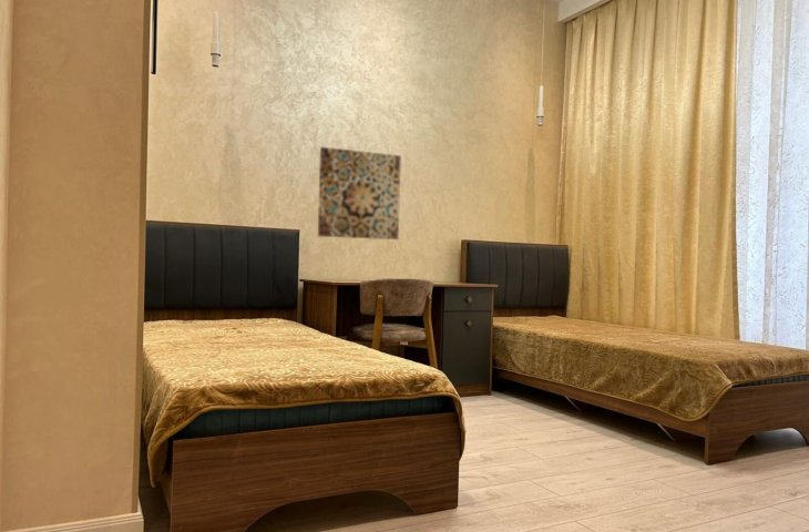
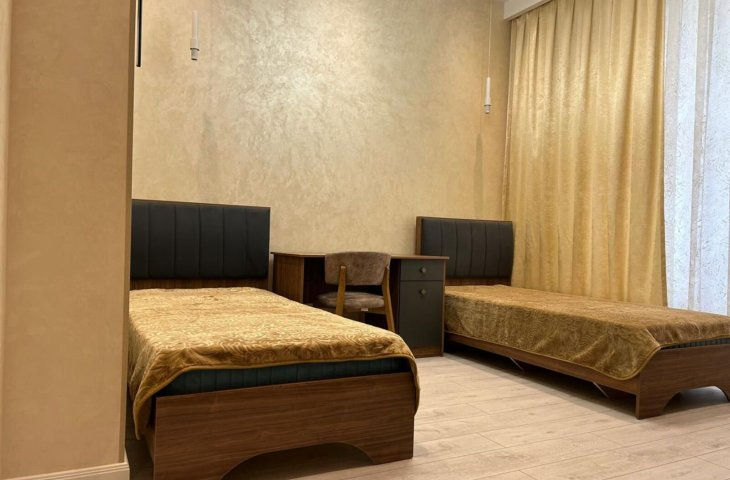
- wall art [317,146,402,241]
